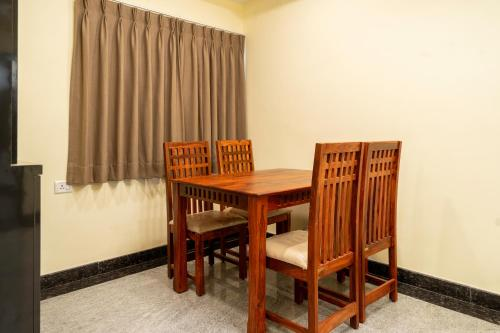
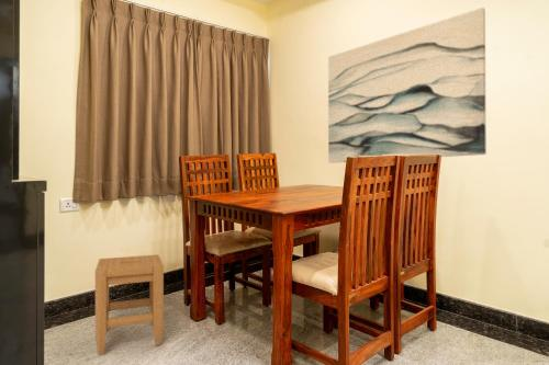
+ stool [94,253,165,355]
+ wall art [327,7,488,164]
